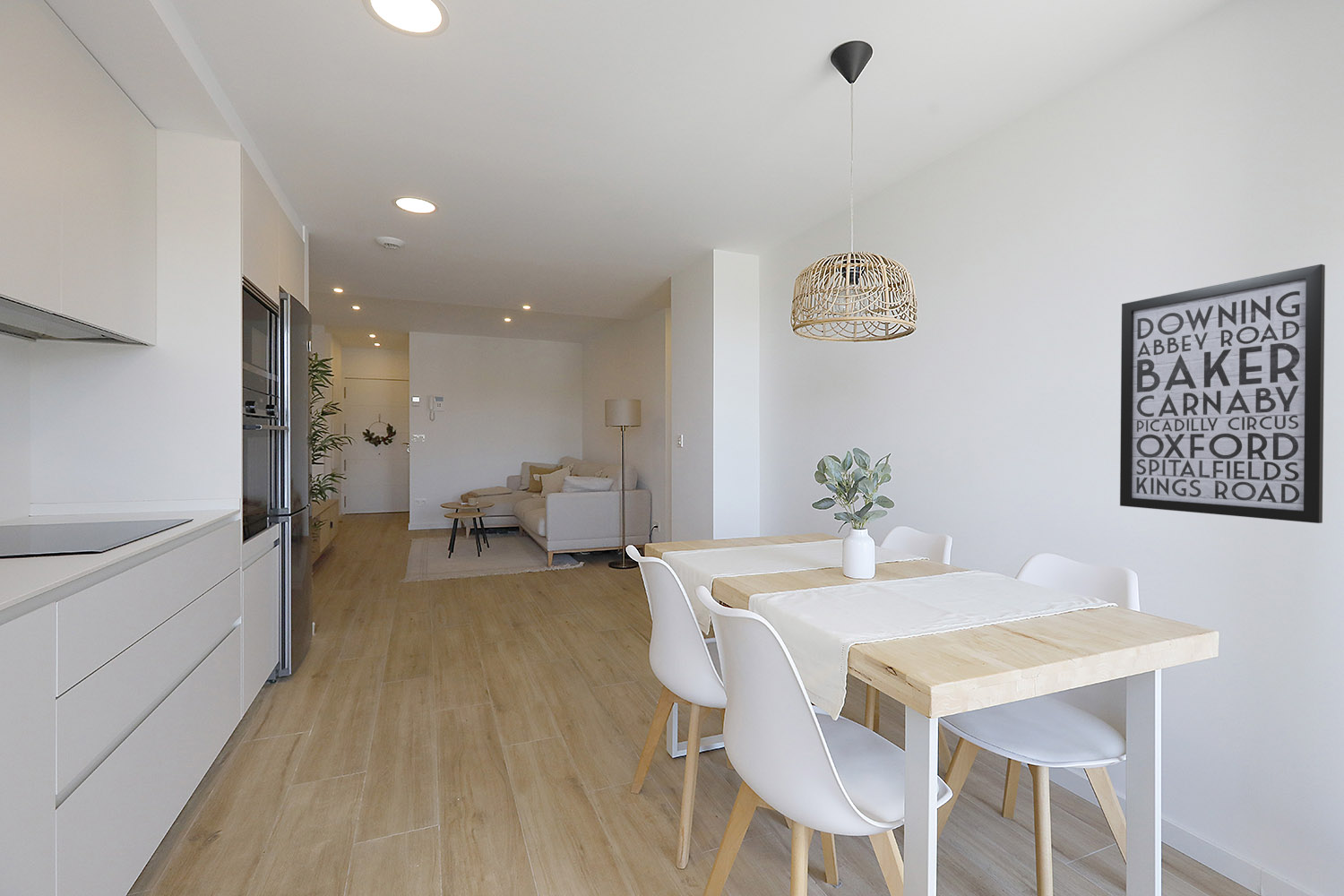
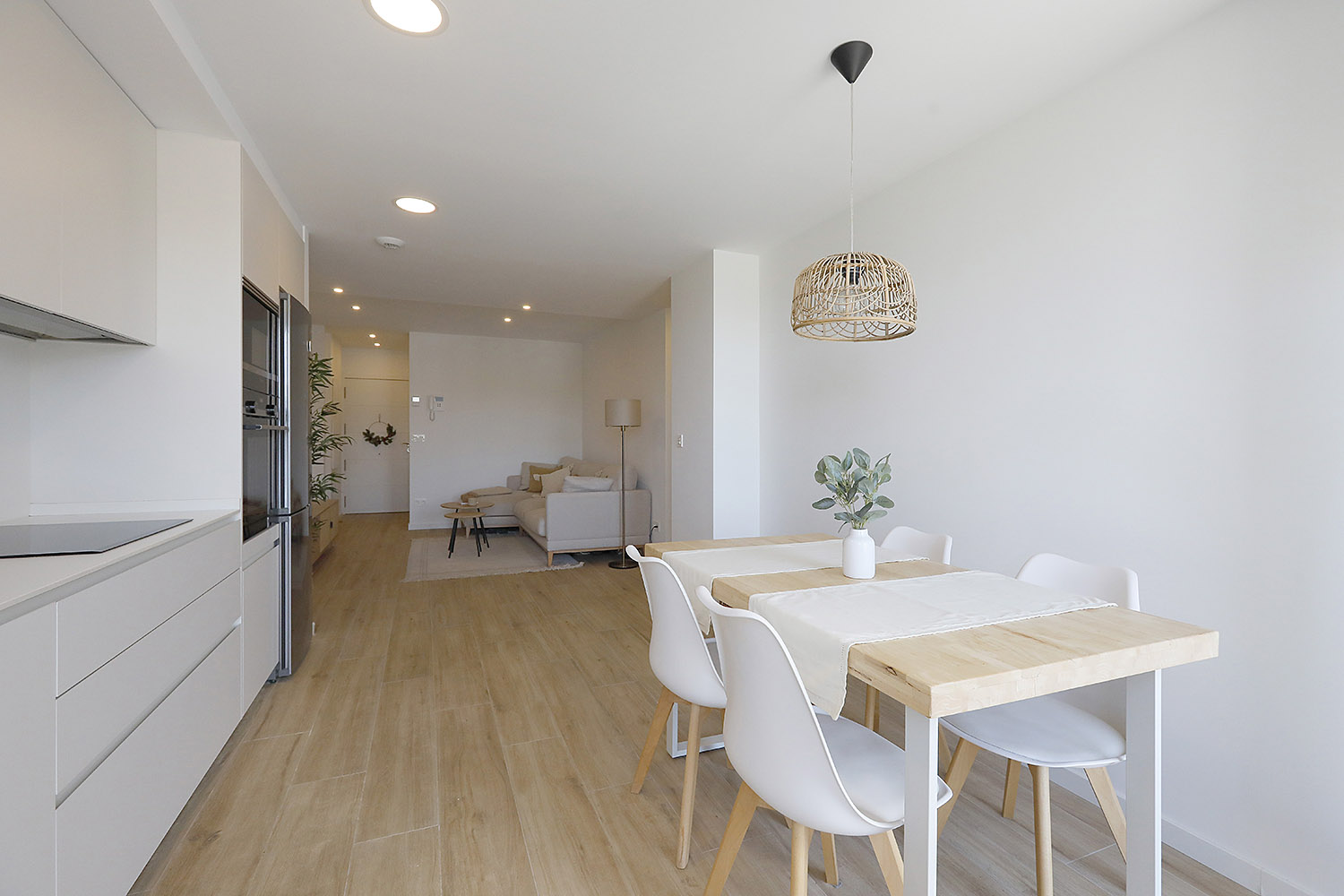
- wall art [1119,263,1326,524]
